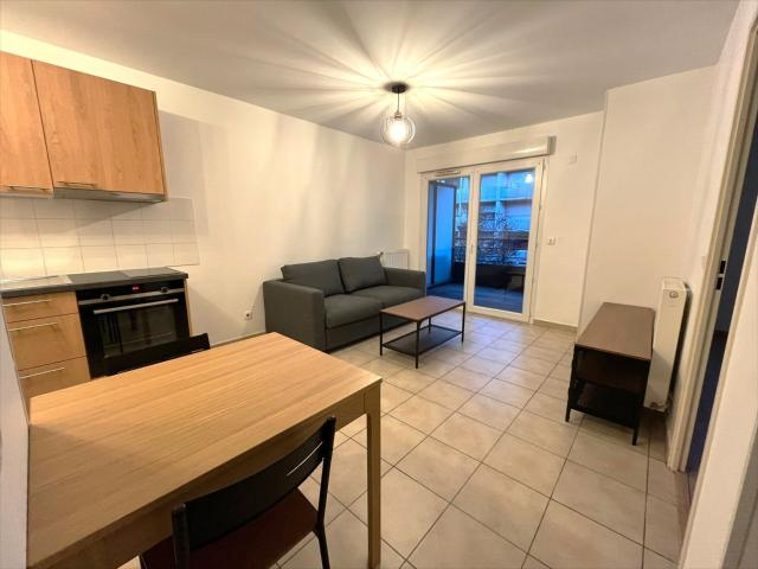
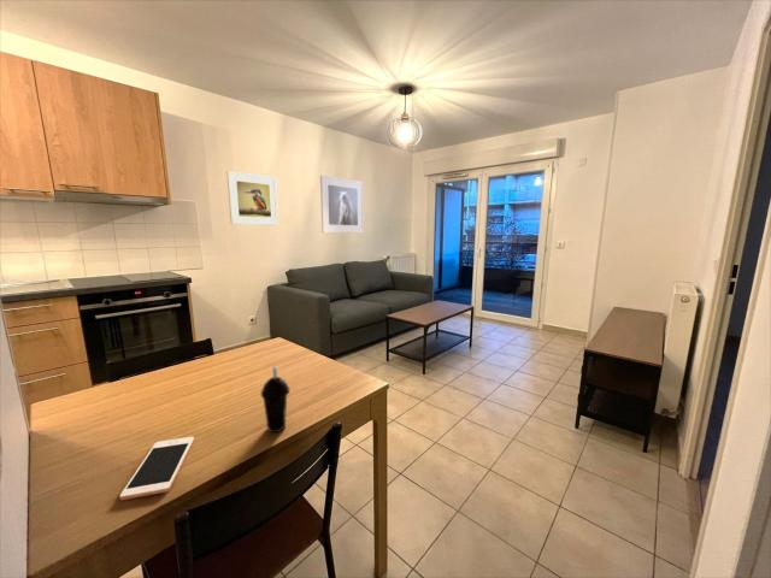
+ cup [260,365,290,434]
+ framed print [225,170,279,226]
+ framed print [319,175,365,234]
+ cell phone [118,436,195,501]
